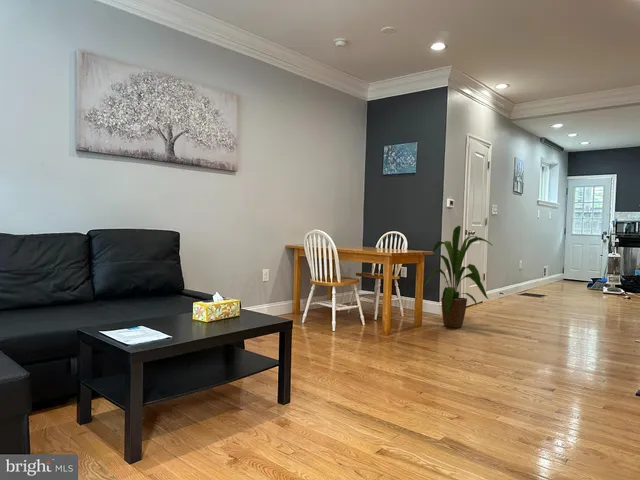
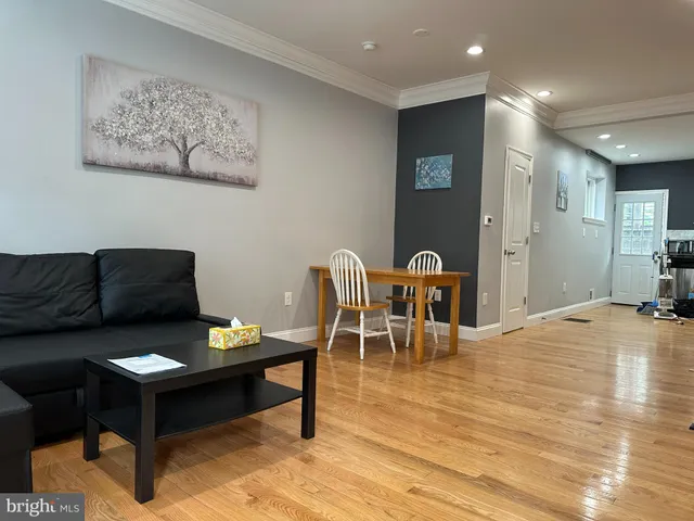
- house plant [422,225,494,329]
